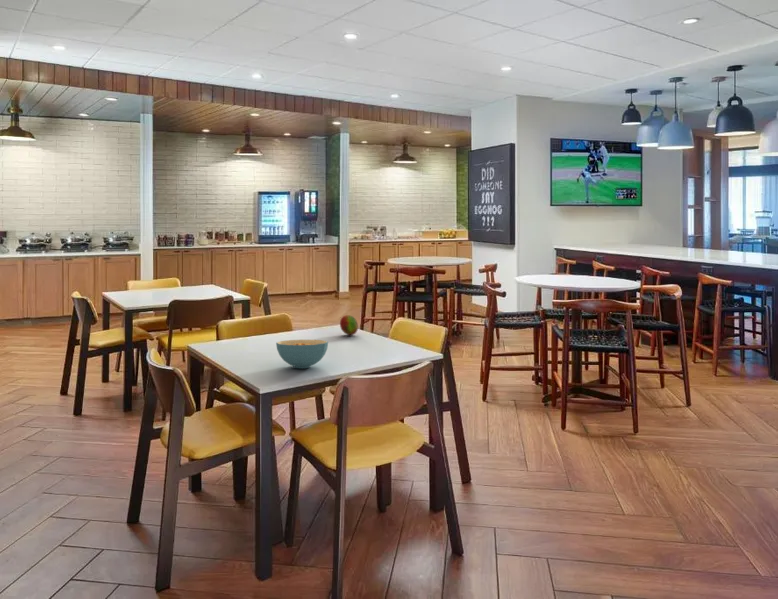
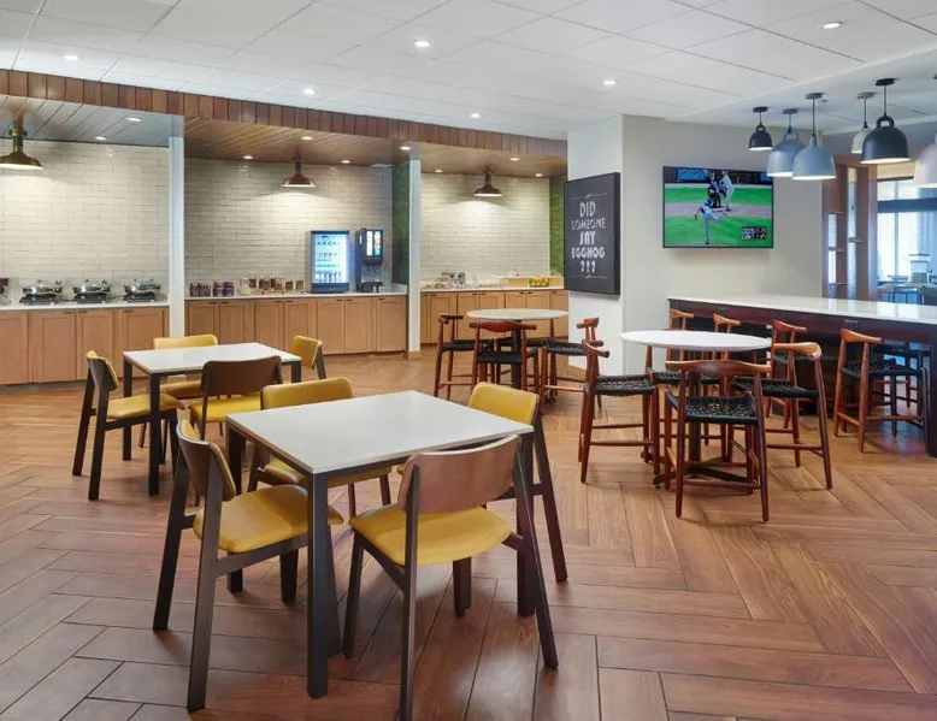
- fruit [339,314,359,336]
- cereal bowl [275,339,329,369]
